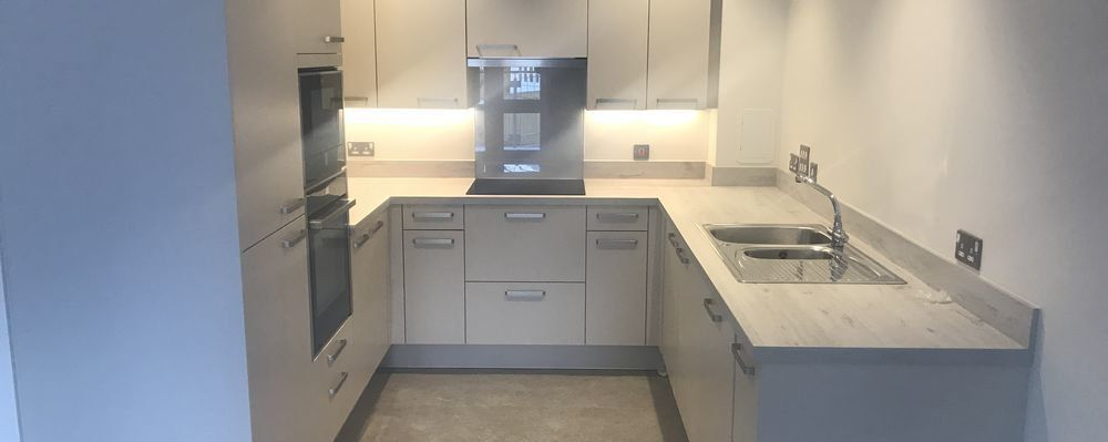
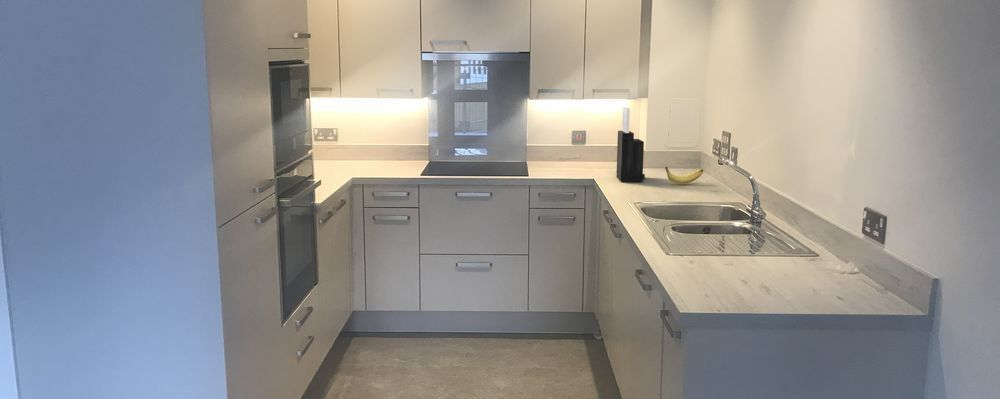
+ banana [664,166,704,185]
+ knife block [615,106,646,183]
